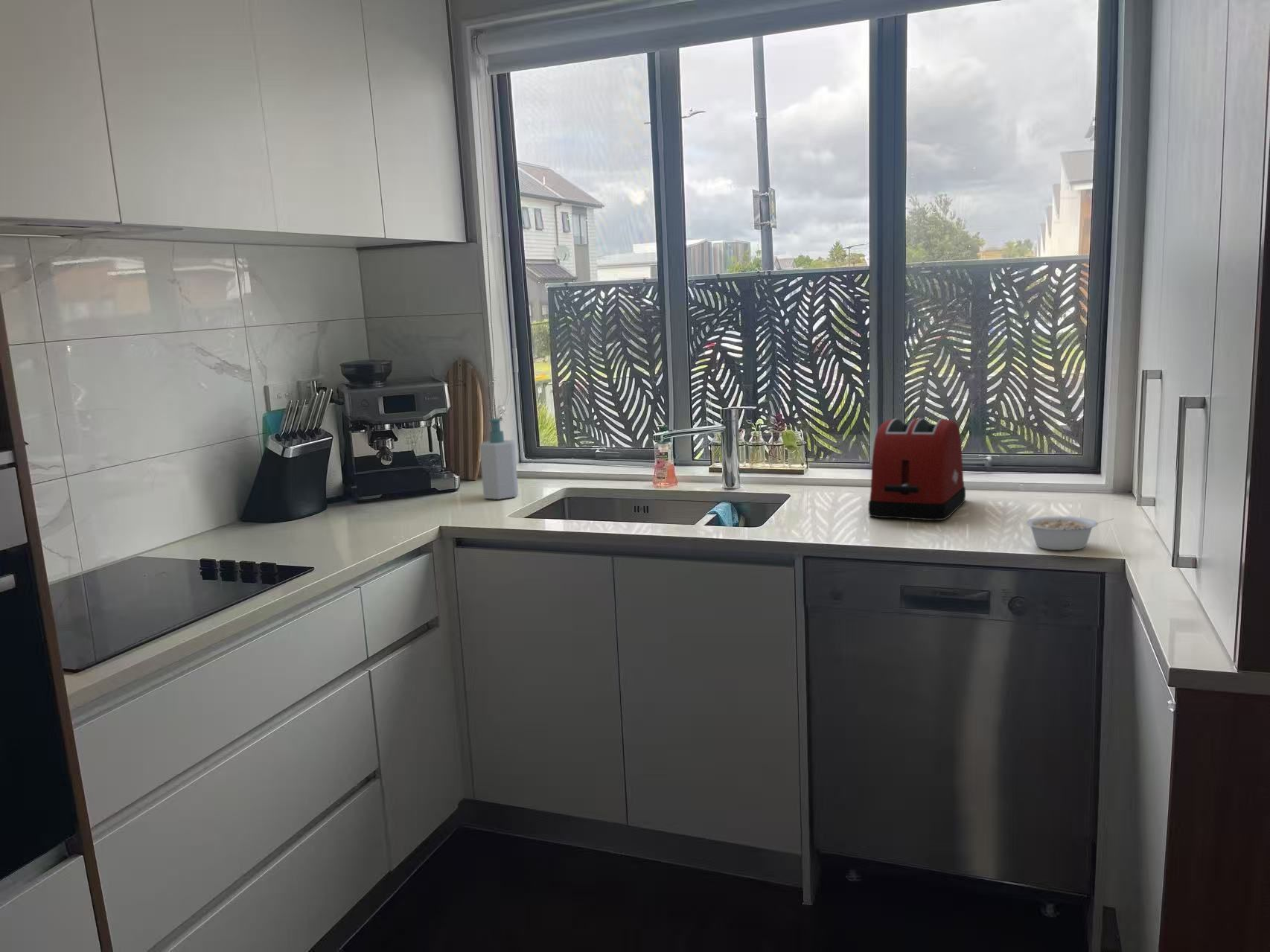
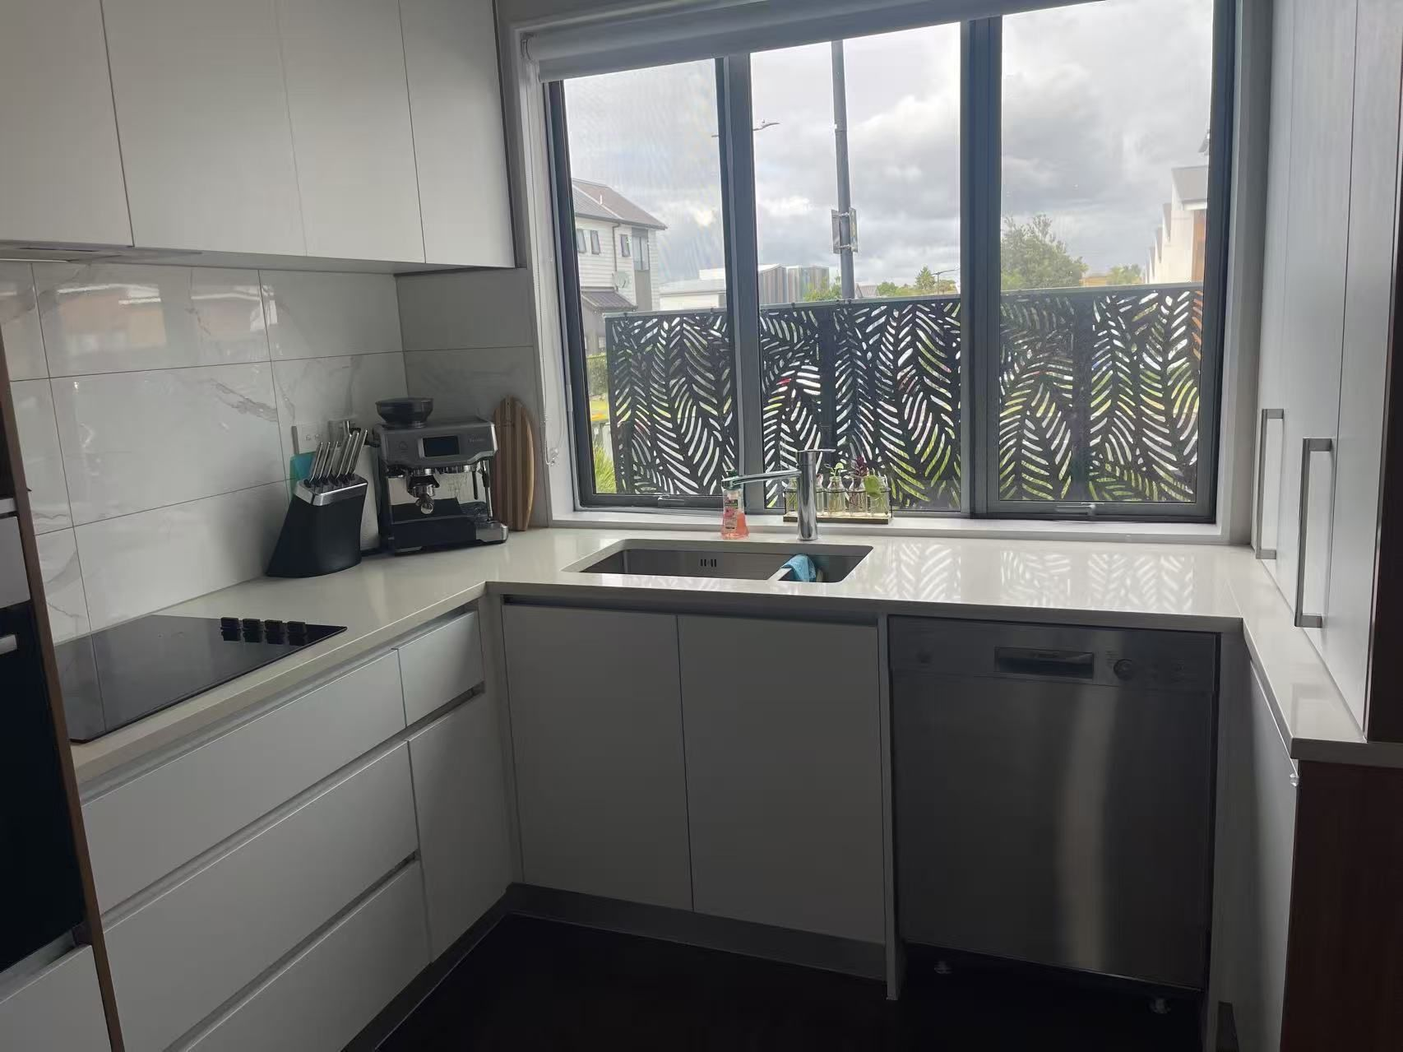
- toaster [867,418,966,521]
- soap bottle [479,418,519,500]
- legume [1025,515,1114,551]
